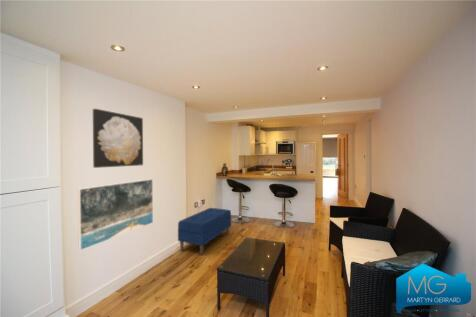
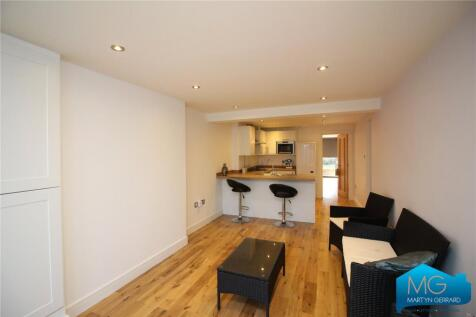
- bench [177,207,232,256]
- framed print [77,178,154,251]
- wall art [92,108,144,169]
